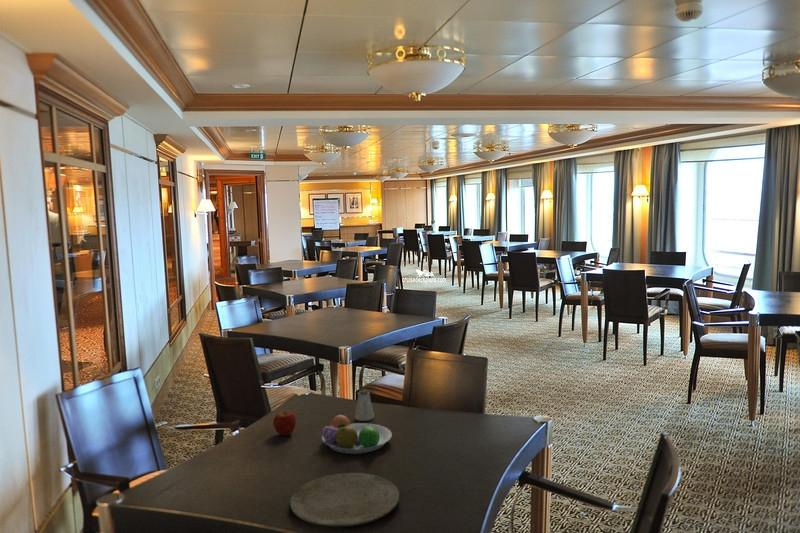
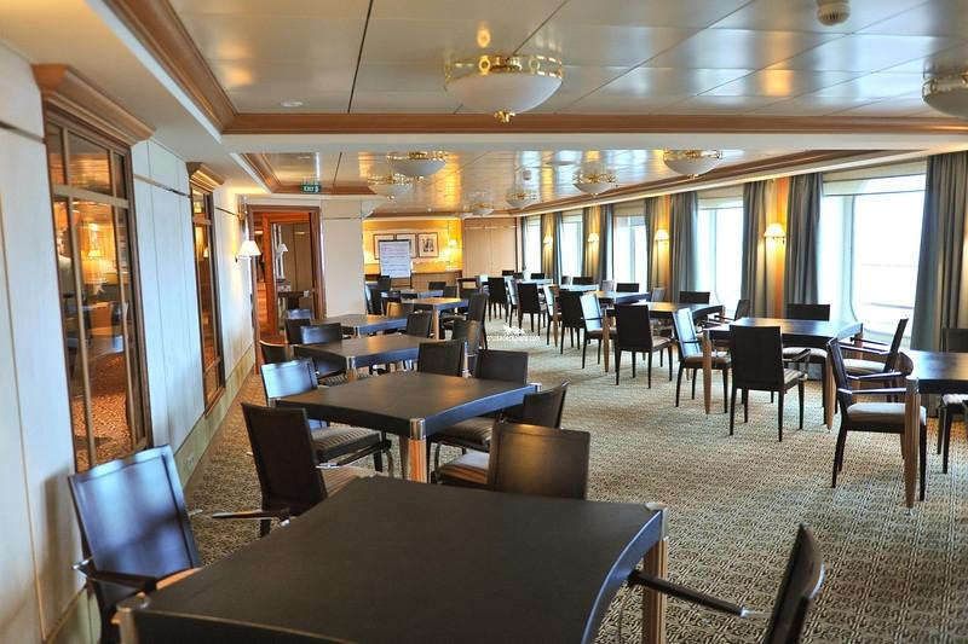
- saltshaker [354,389,375,422]
- fruit bowl [321,413,393,455]
- plate [289,472,400,528]
- apple [272,410,297,436]
